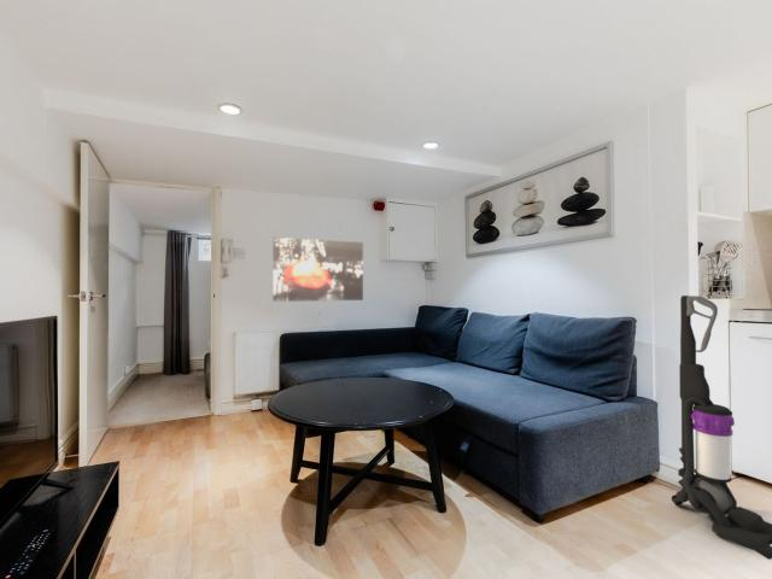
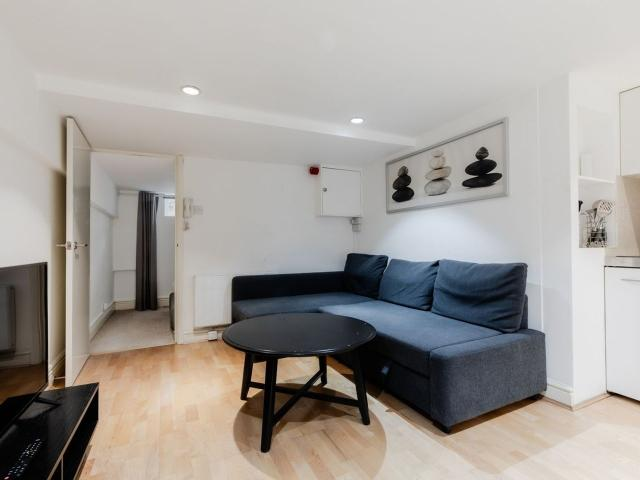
- wall art [271,236,364,303]
- vacuum cleaner [671,294,772,561]
